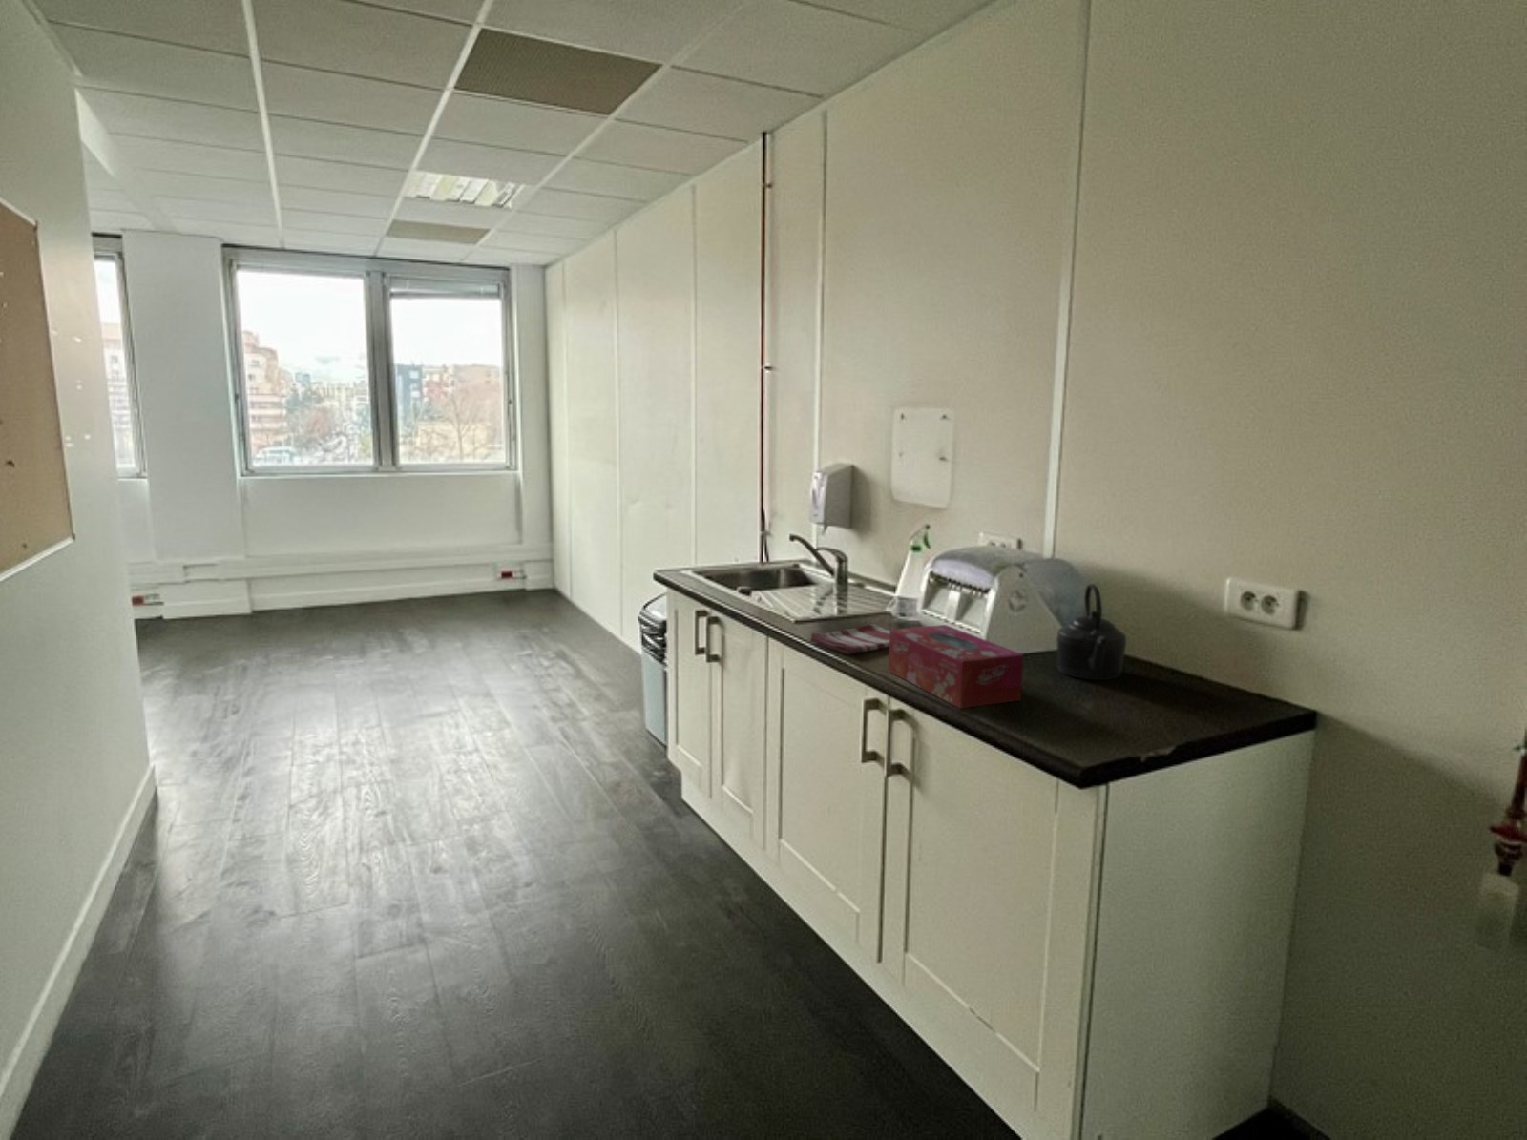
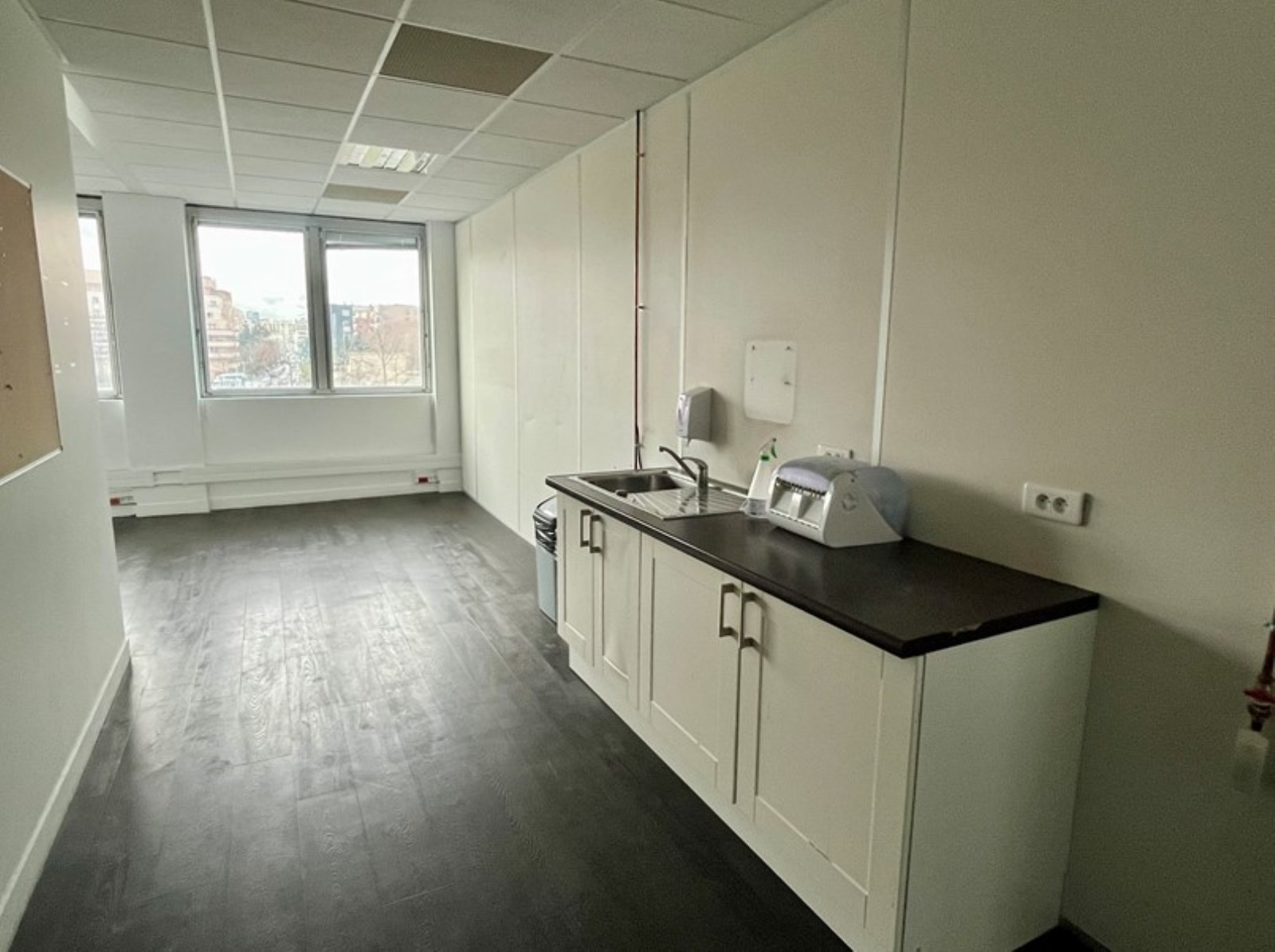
- dish towel [810,624,890,655]
- kettle [1055,583,1127,681]
- tissue box [887,624,1025,710]
